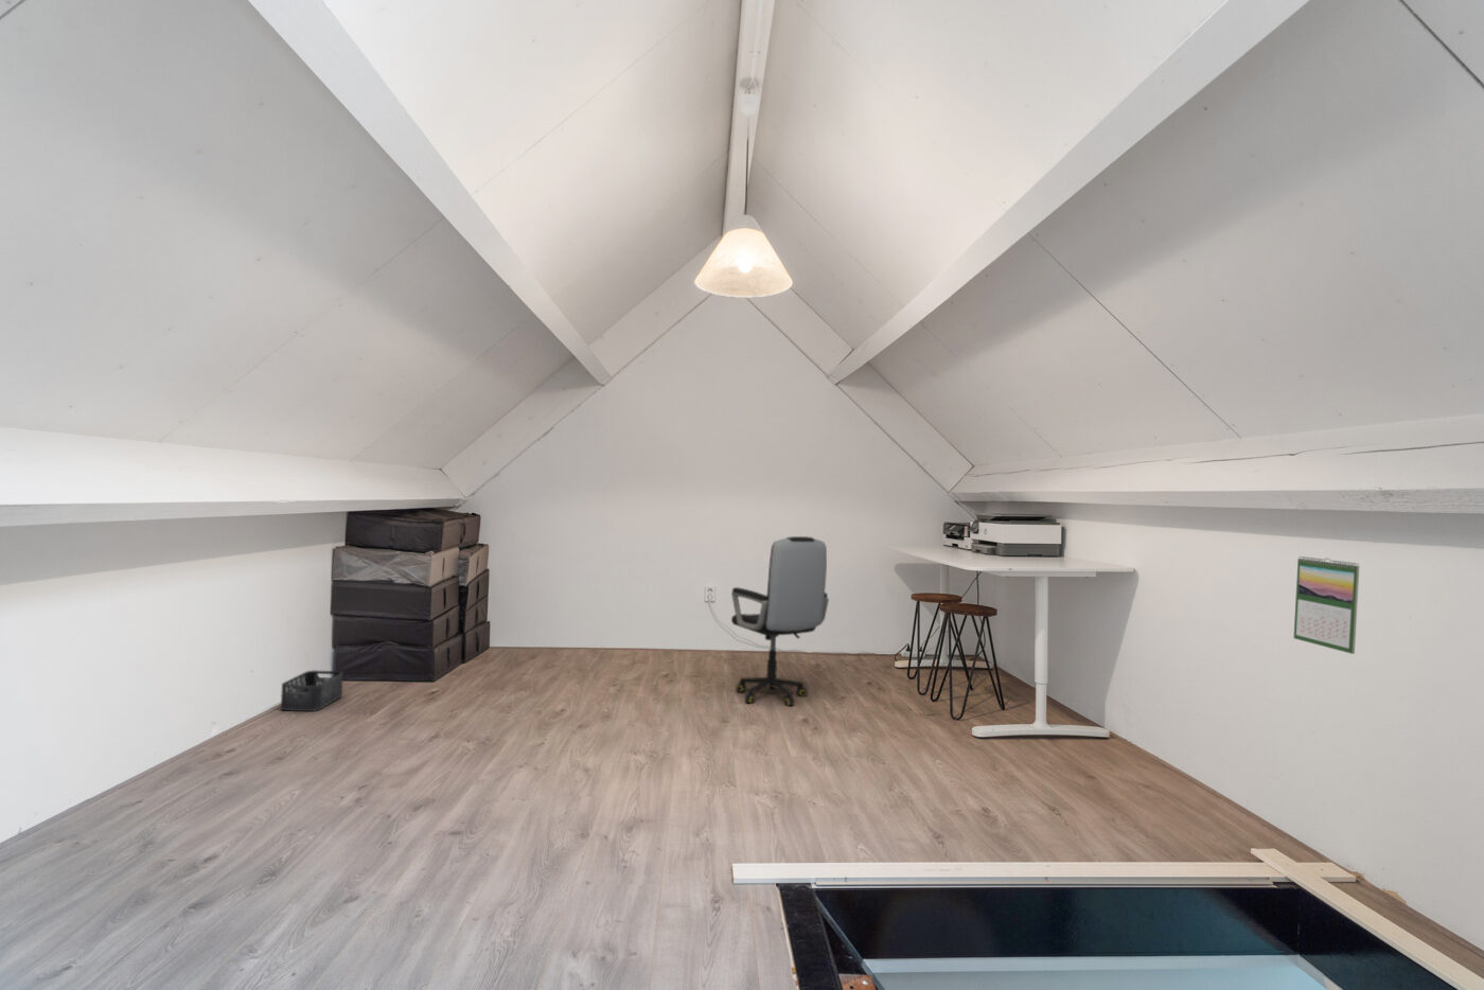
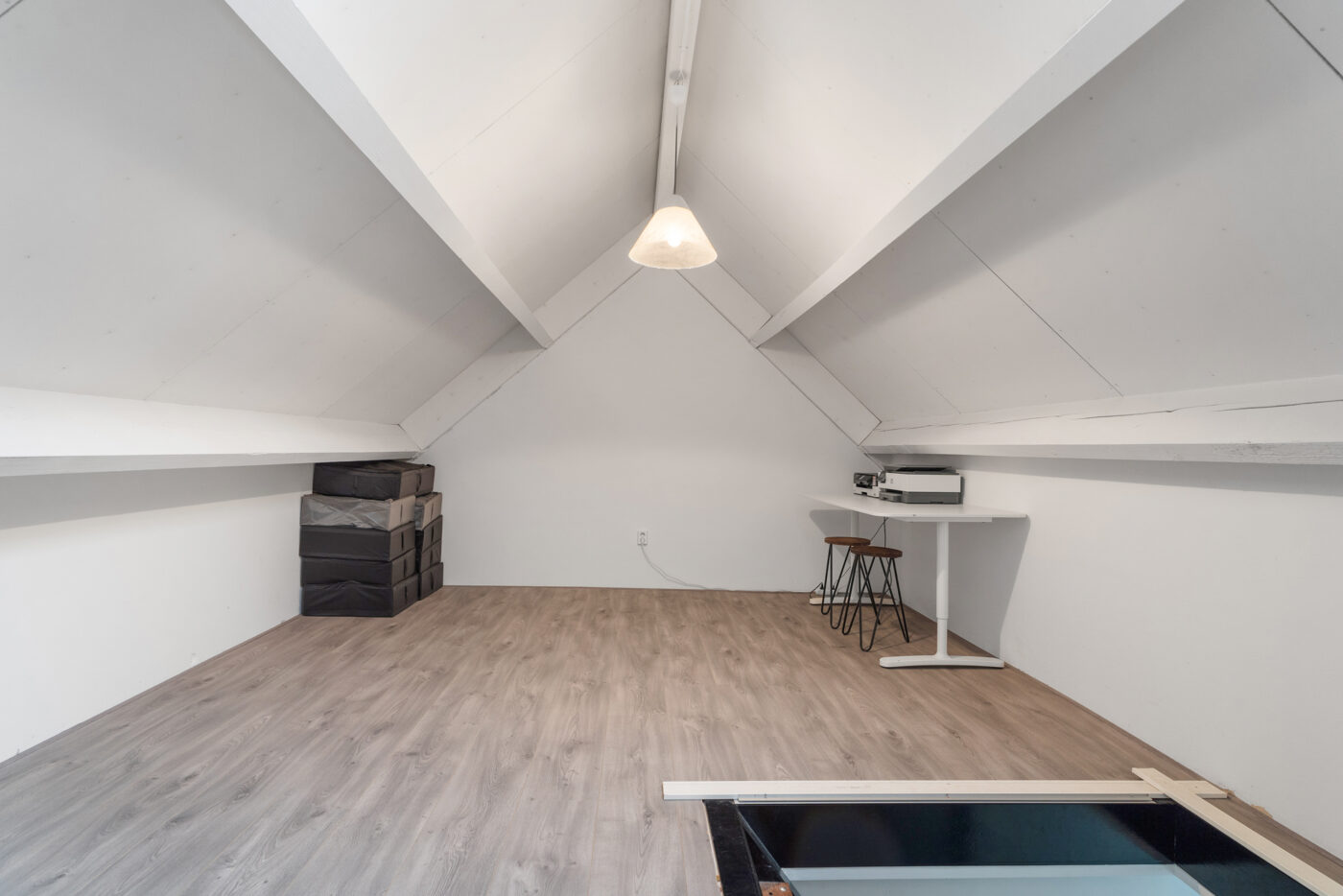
- storage bin [280,668,344,713]
- calendar [1293,556,1360,655]
- office chair [730,535,830,707]
